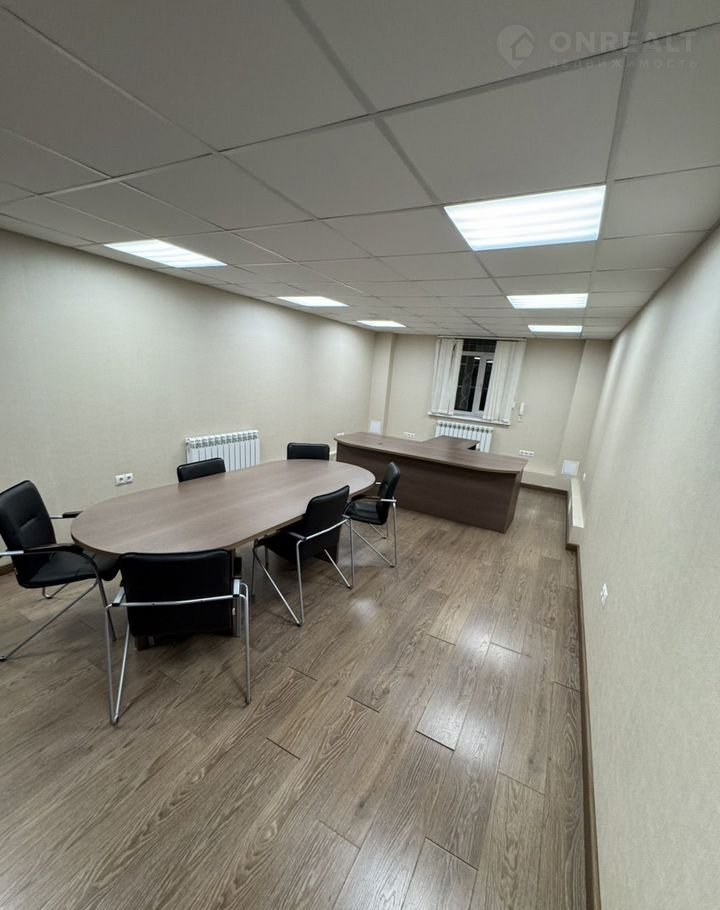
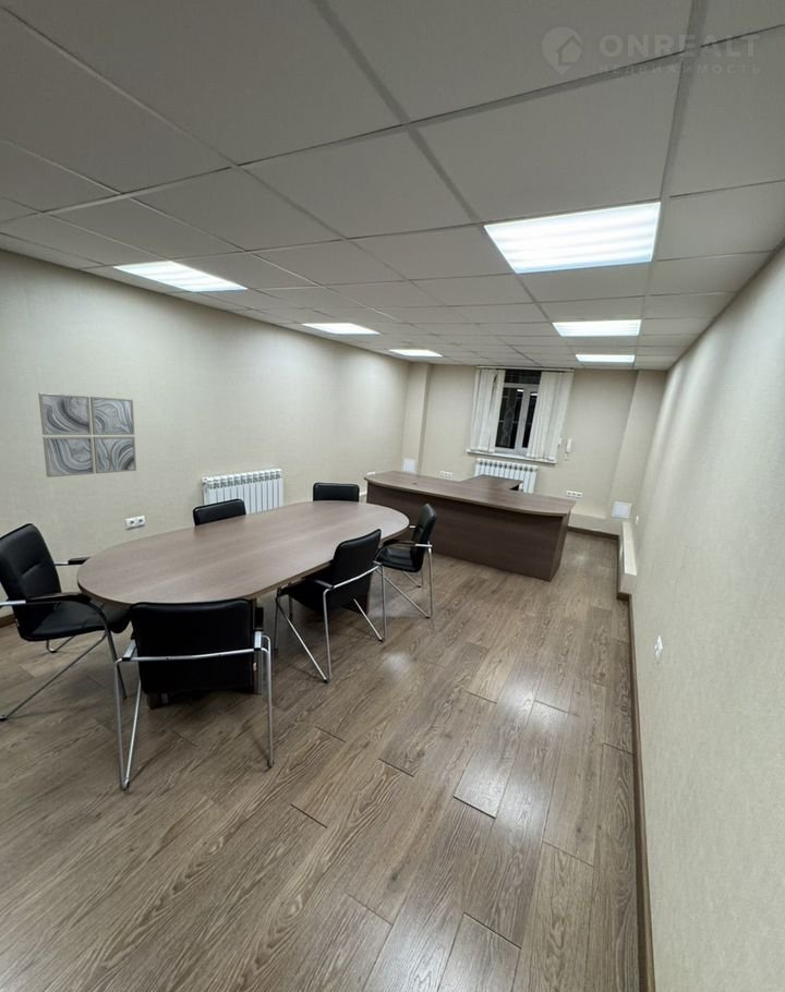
+ wall art [37,391,137,479]
